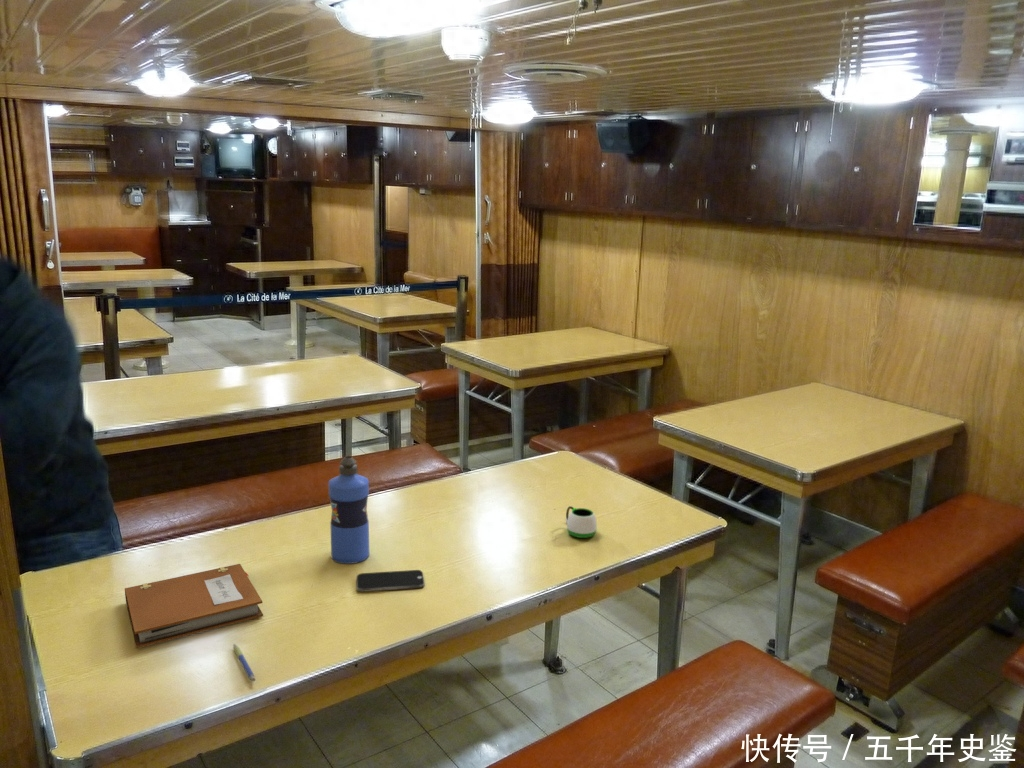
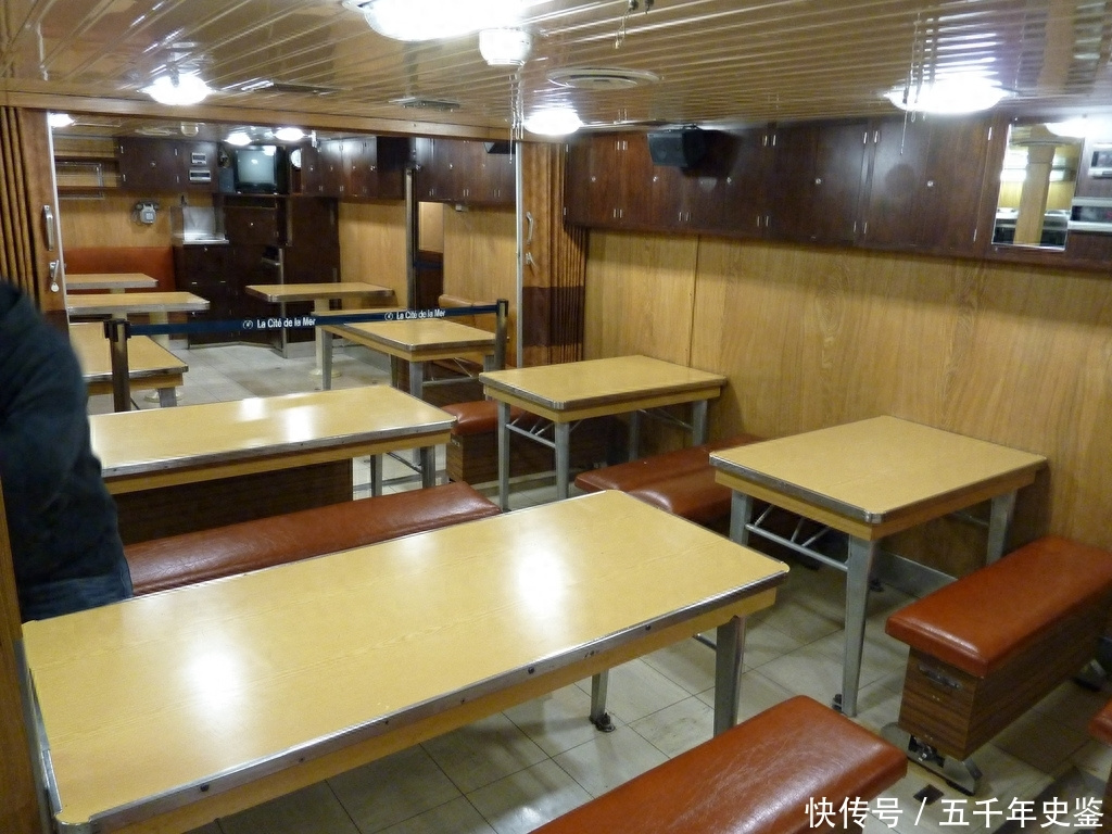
- pen [232,643,256,683]
- mug [564,505,598,539]
- notebook [124,563,264,649]
- smartphone [356,569,426,593]
- water bottle [327,455,370,565]
